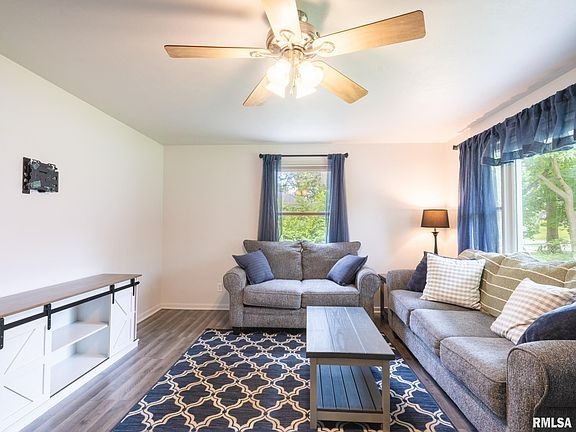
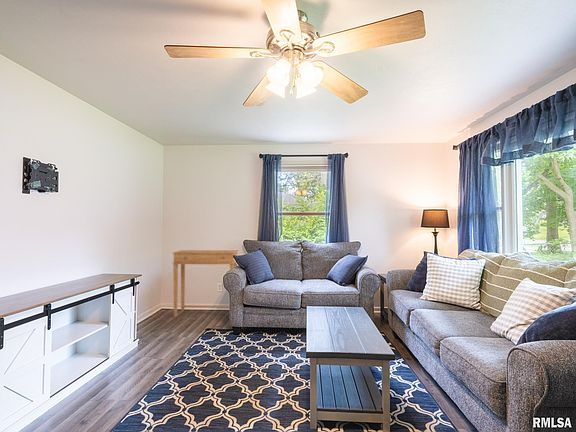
+ side table [172,249,239,317]
